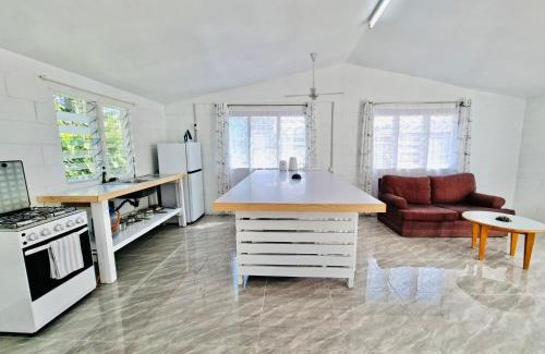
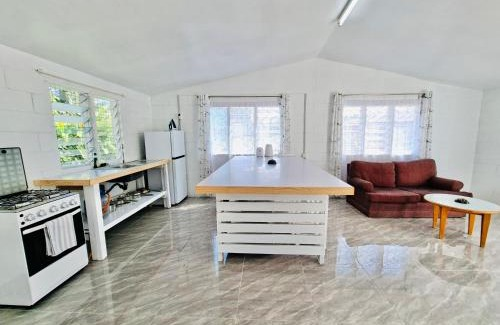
- ceiling fan [283,51,346,101]
